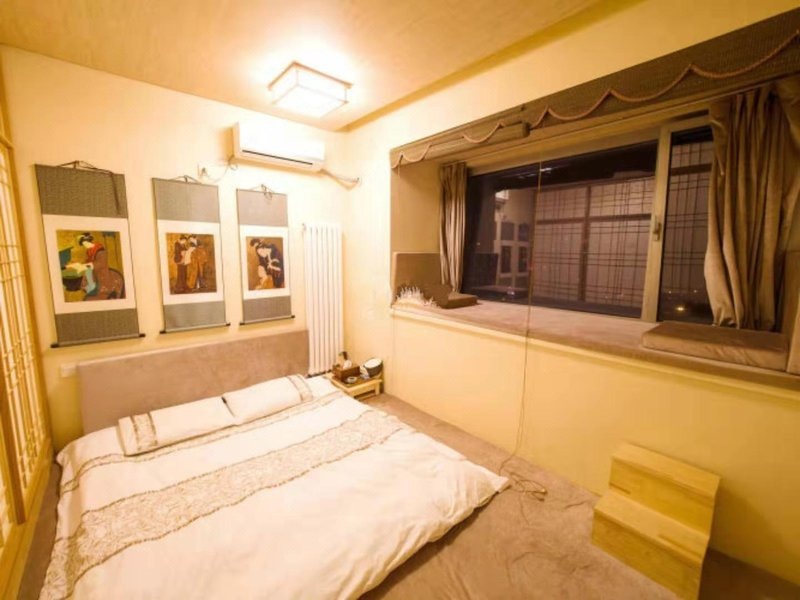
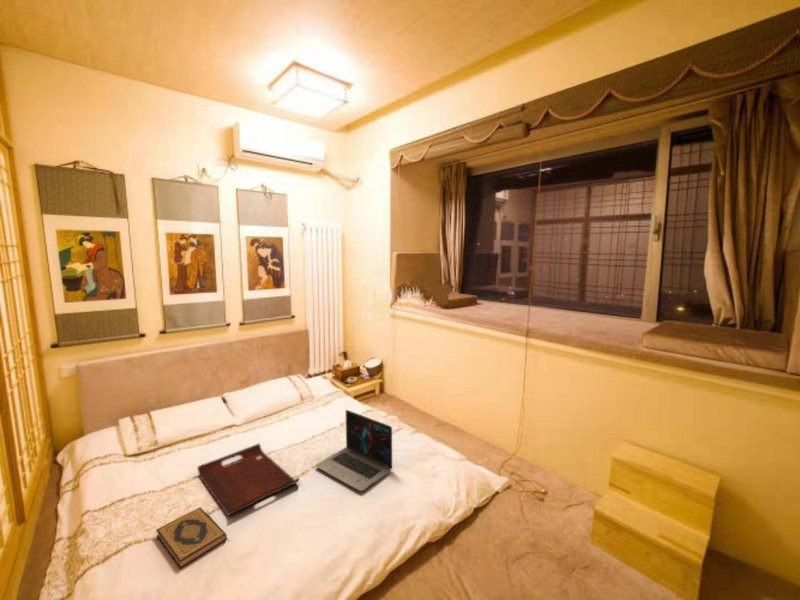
+ serving tray [196,442,301,517]
+ laptop [314,409,393,492]
+ hardback book [155,507,228,570]
